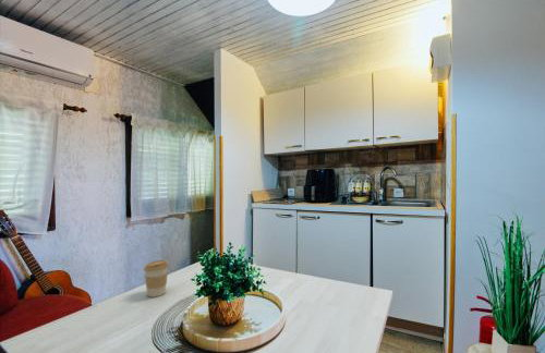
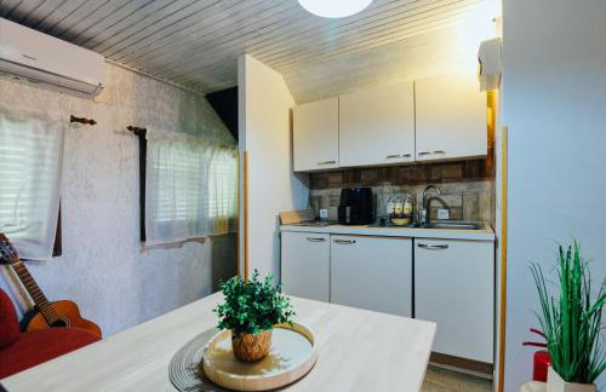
- coffee cup [143,259,170,299]
